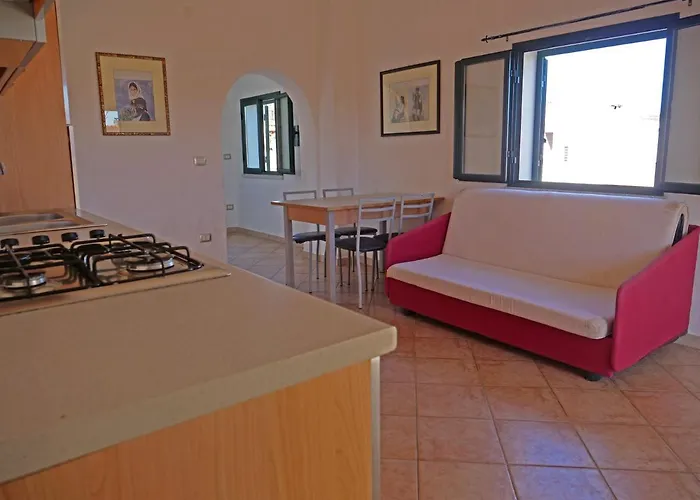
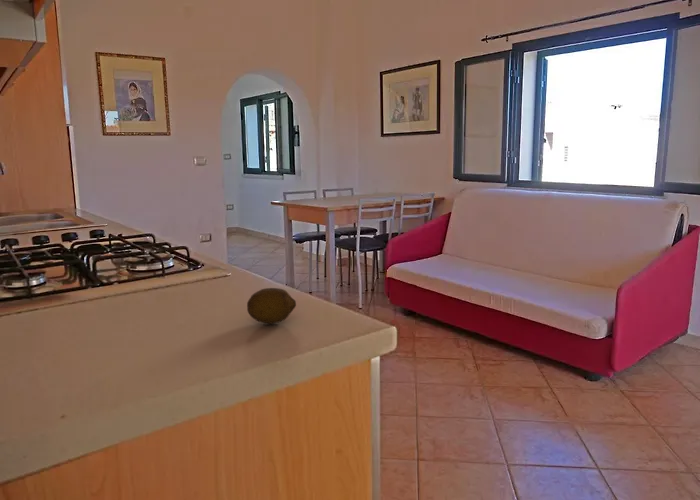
+ fruit [246,287,297,325]
